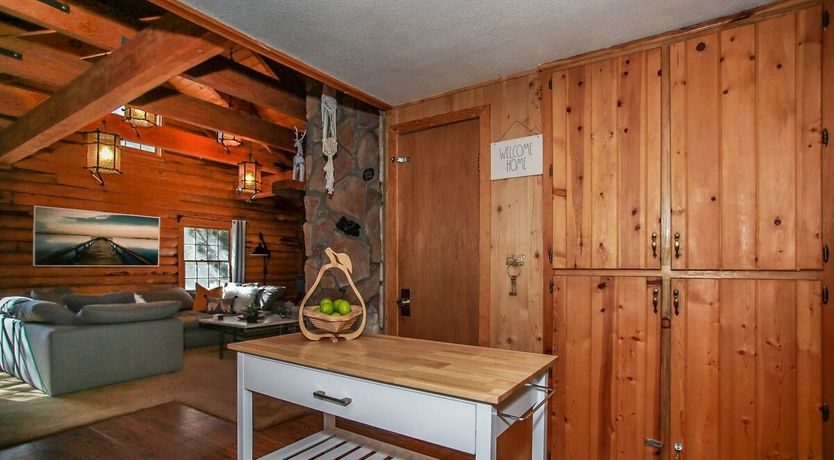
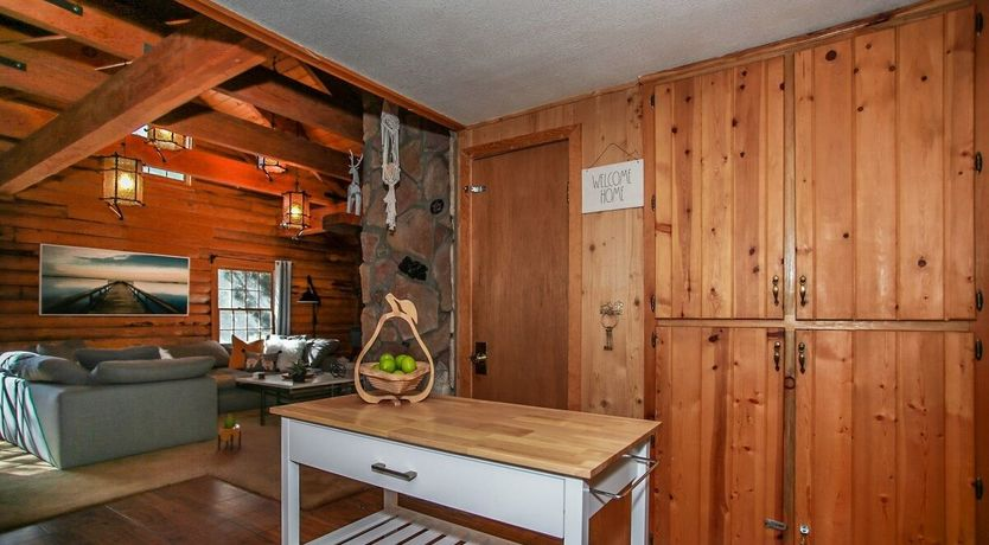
+ potted plant [217,412,242,451]
